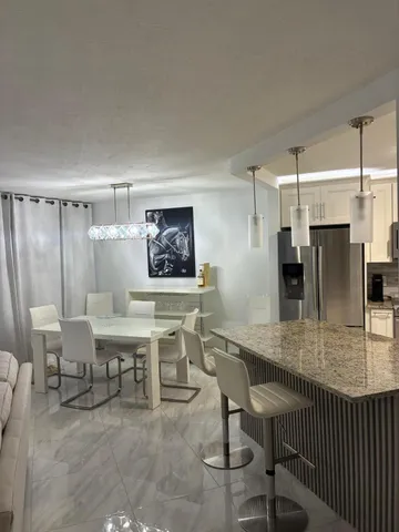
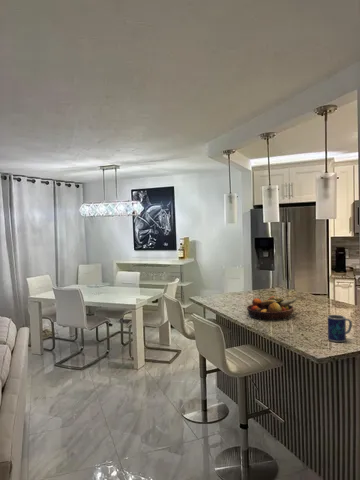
+ mug [327,314,353,343]
+ fruit bowl [246,295,298,321]
